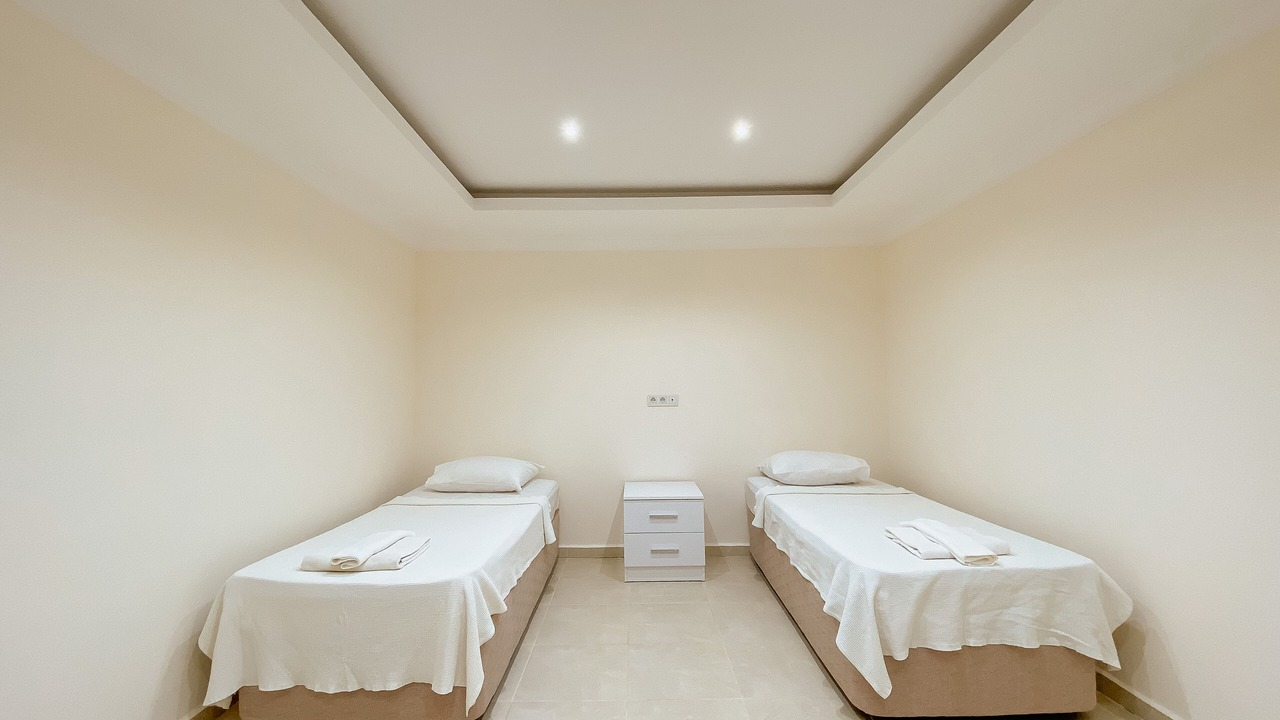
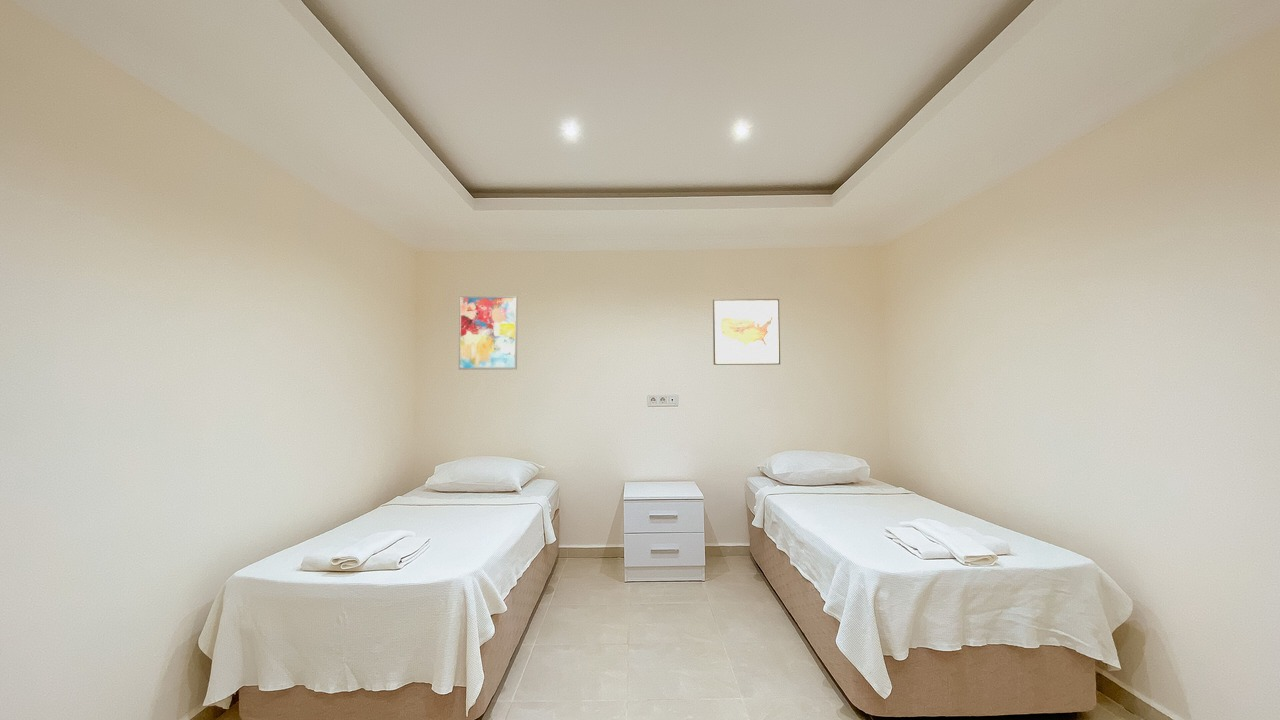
+ wall art [458,295,519,371]
+ wall art [712,298,781,366]
